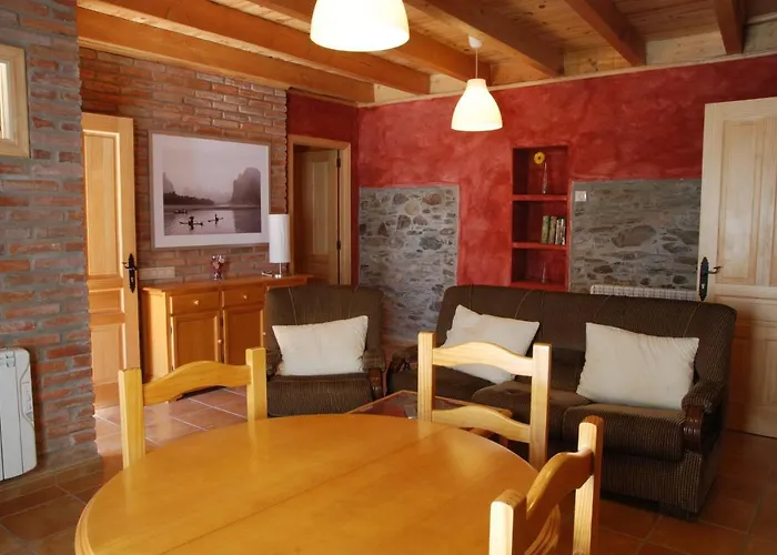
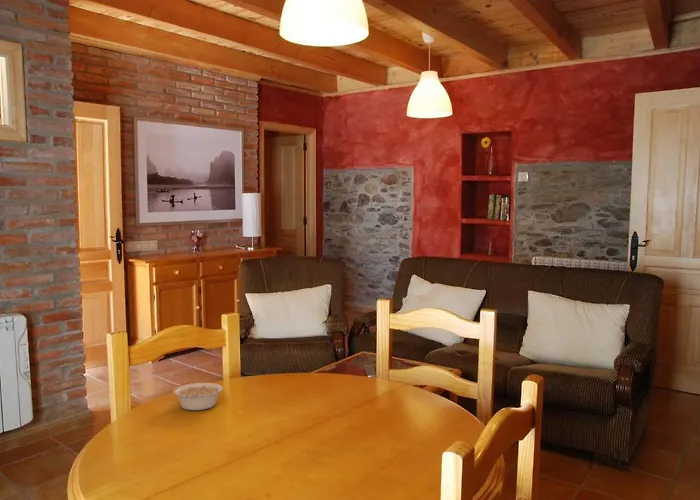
+ legume [172,382,228,411]
